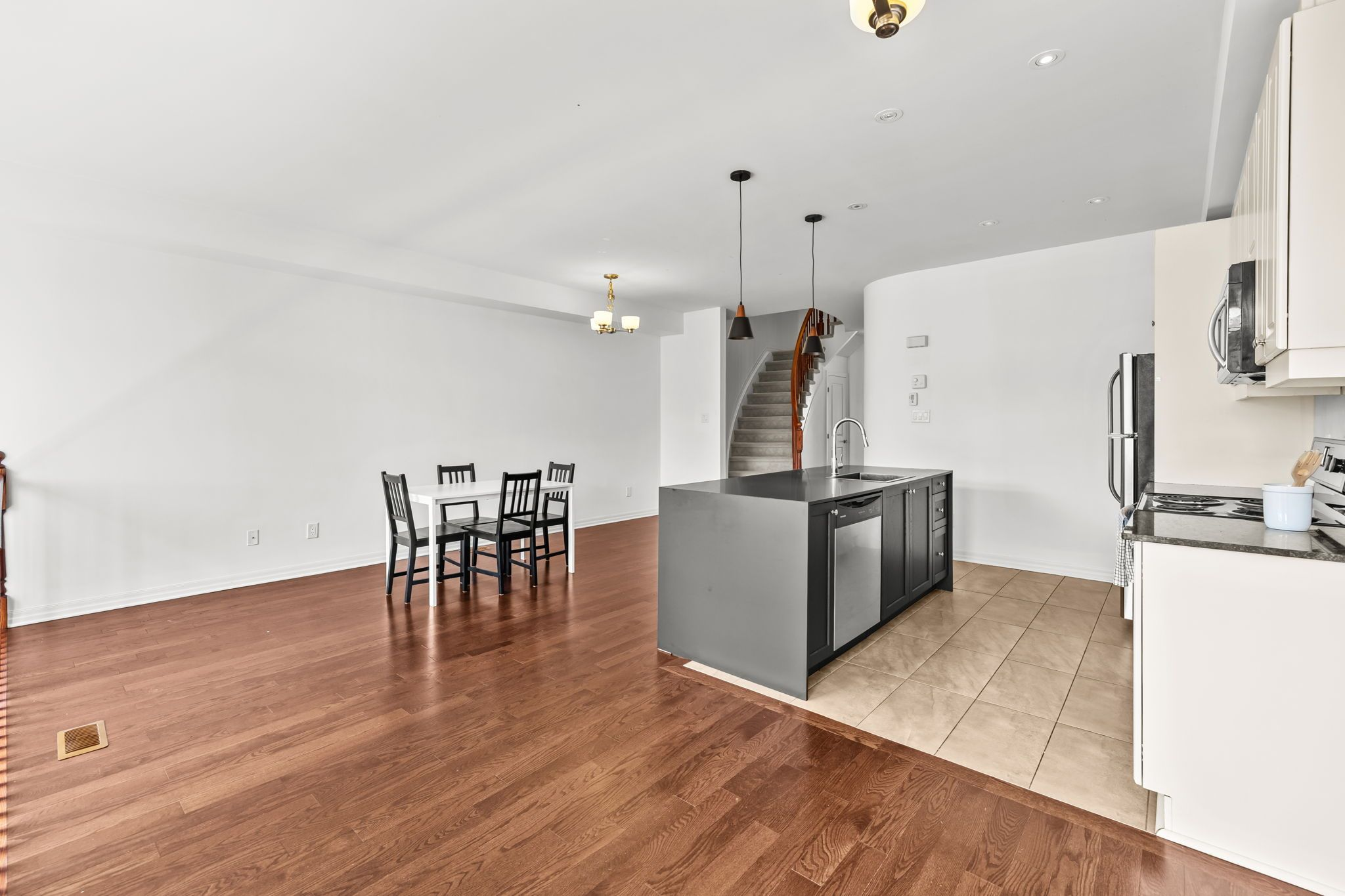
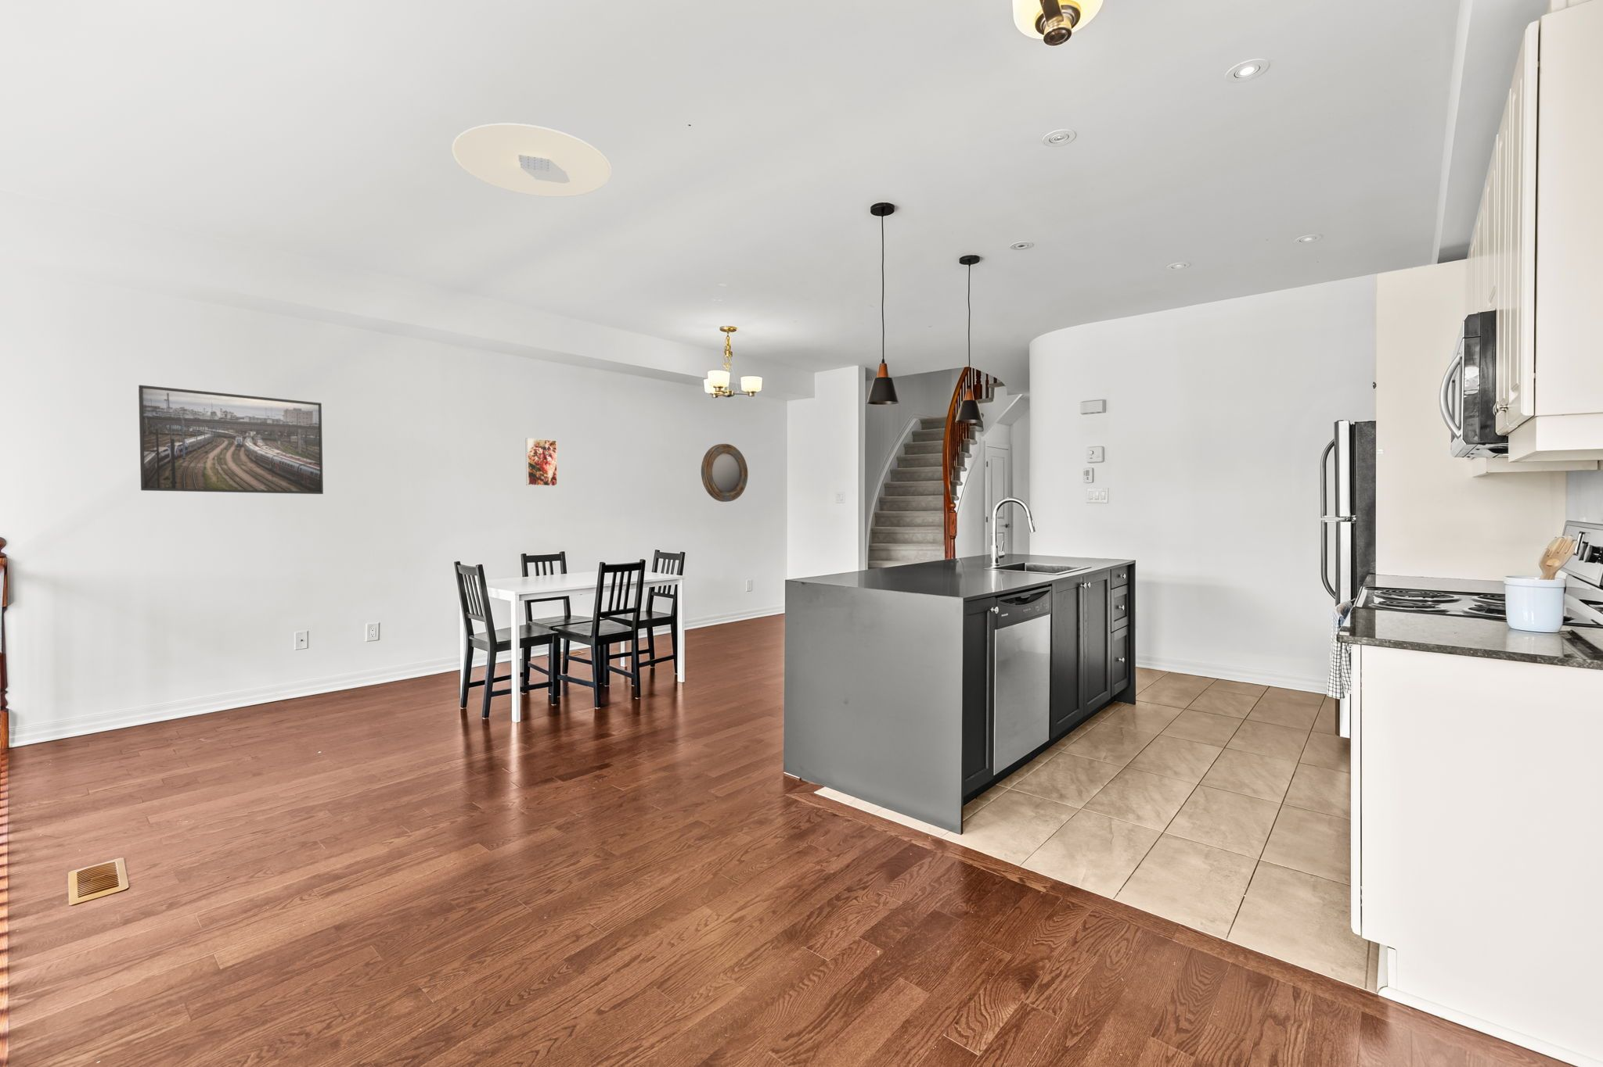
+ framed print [138,385,324,495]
+ ceiling light [452,123,613,198]
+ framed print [524,437,558,487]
+ home mirror [701,443,748,503]
